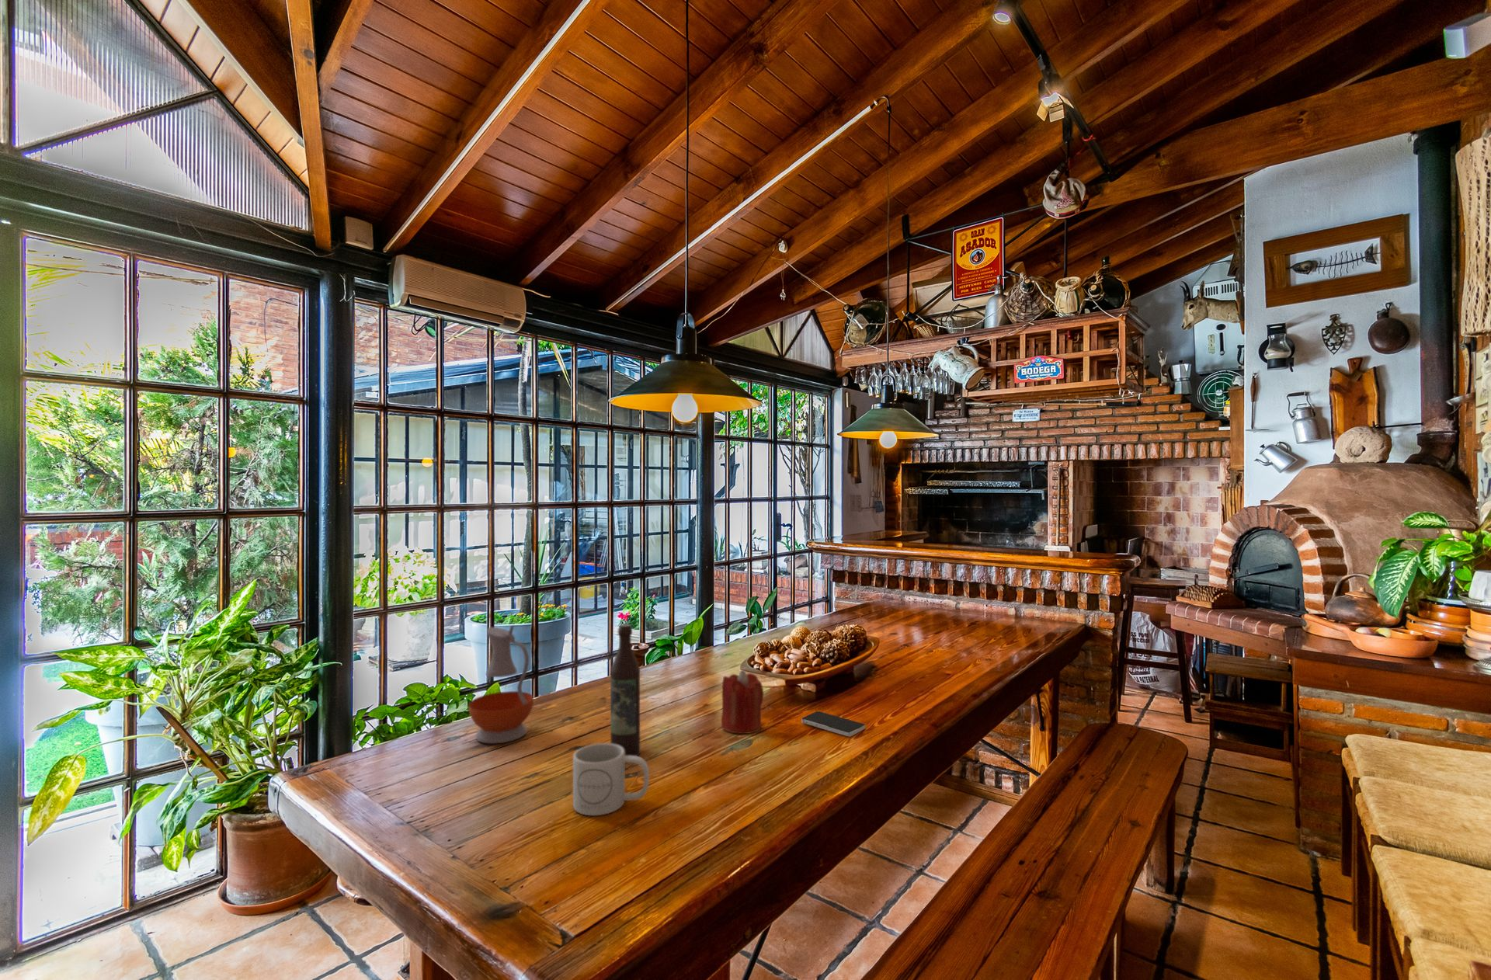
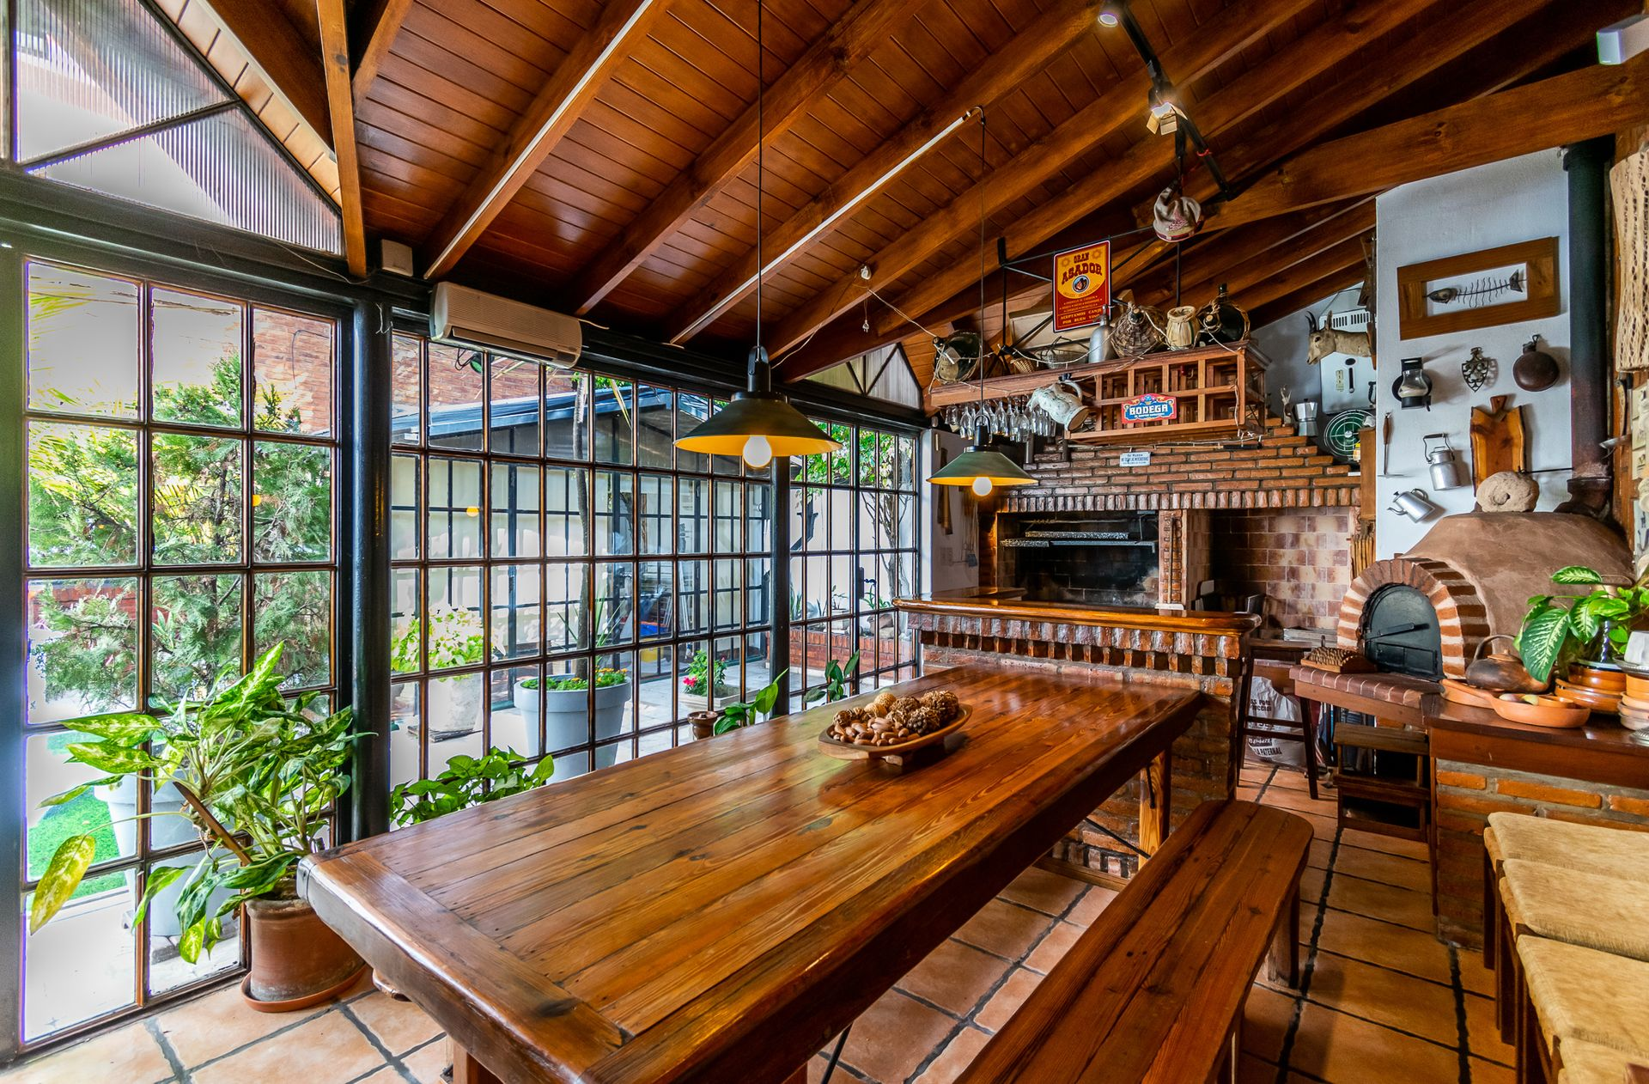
- smartphone [801,711,866,737]
- pitcher [467,625,534,744]
- candle [721,669,765,735]
- wine bottle [609,623,641,757]
- mug [572,743,650,816]
